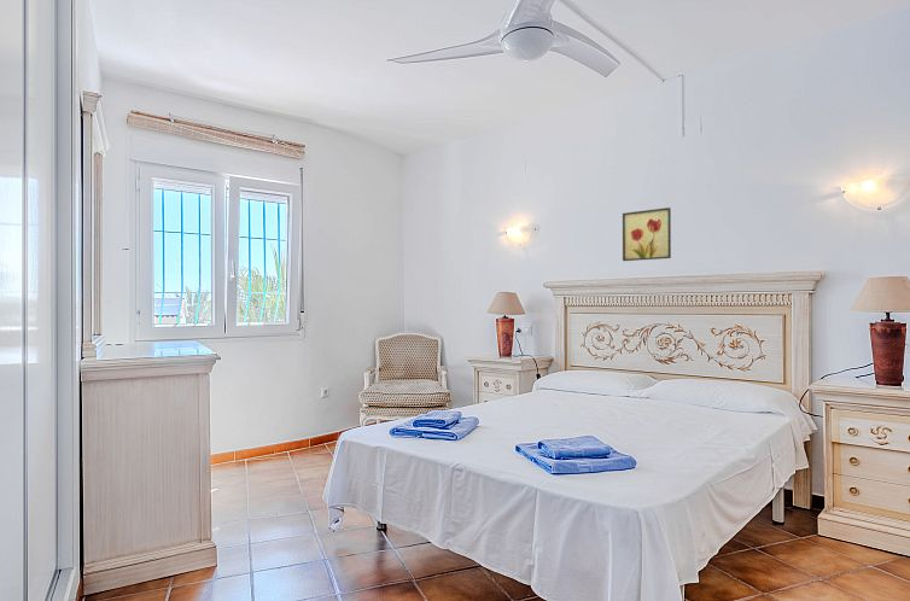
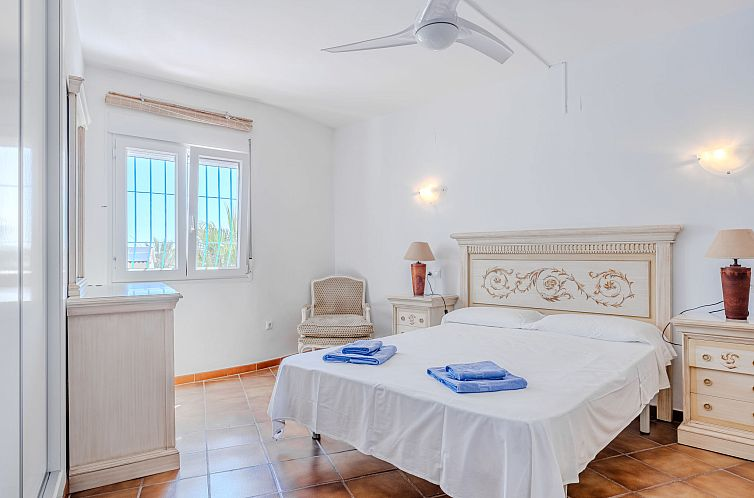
- wall art [622,206,672,262]
